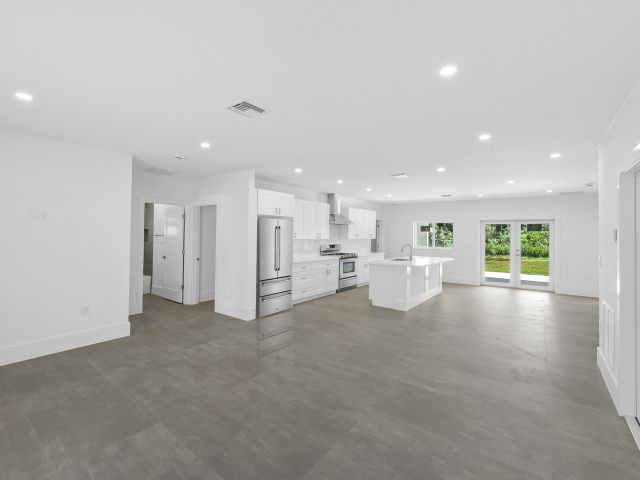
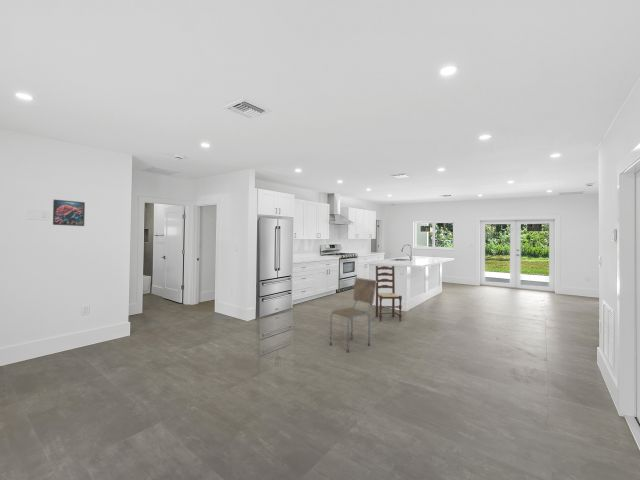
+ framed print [52,199,86,227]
+ dining chair [375,265,403,322]
+ dining chair [329,277,377,353]
